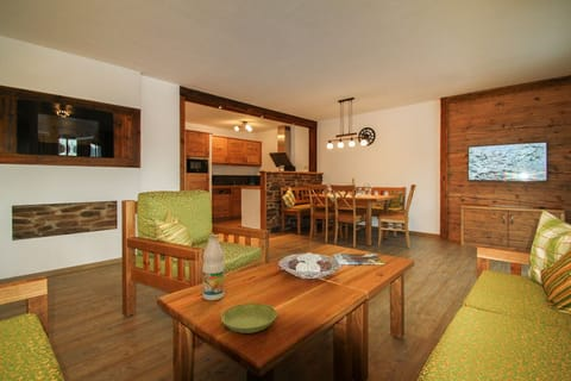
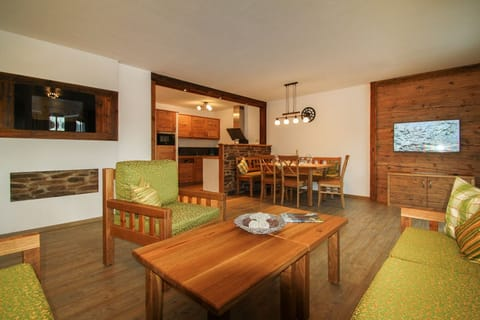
- saucer [220,302,277,335]
- bottle [201,233,225,301]
